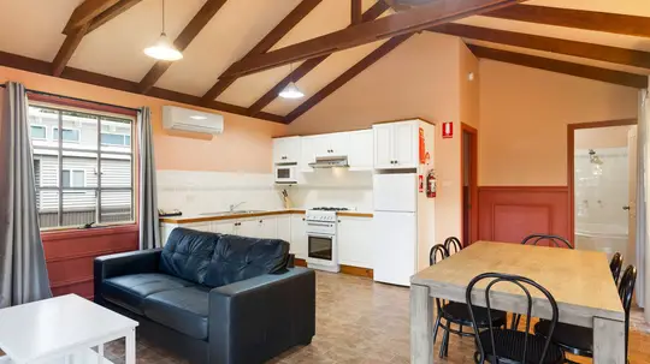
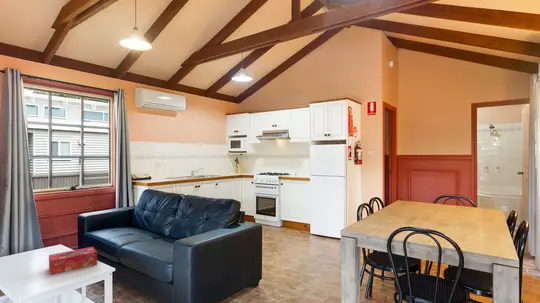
+ tissue box [48,246,98,275]
